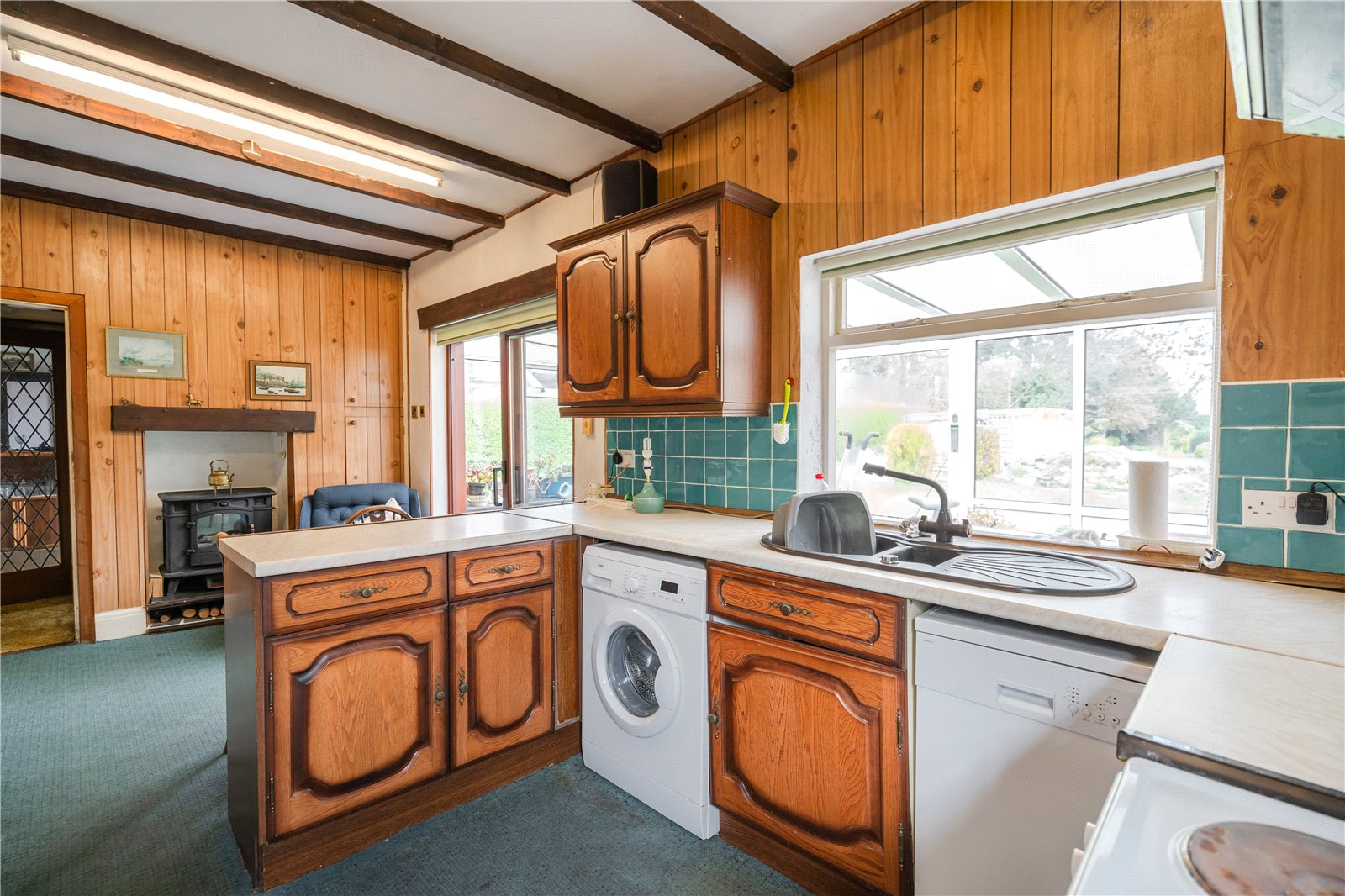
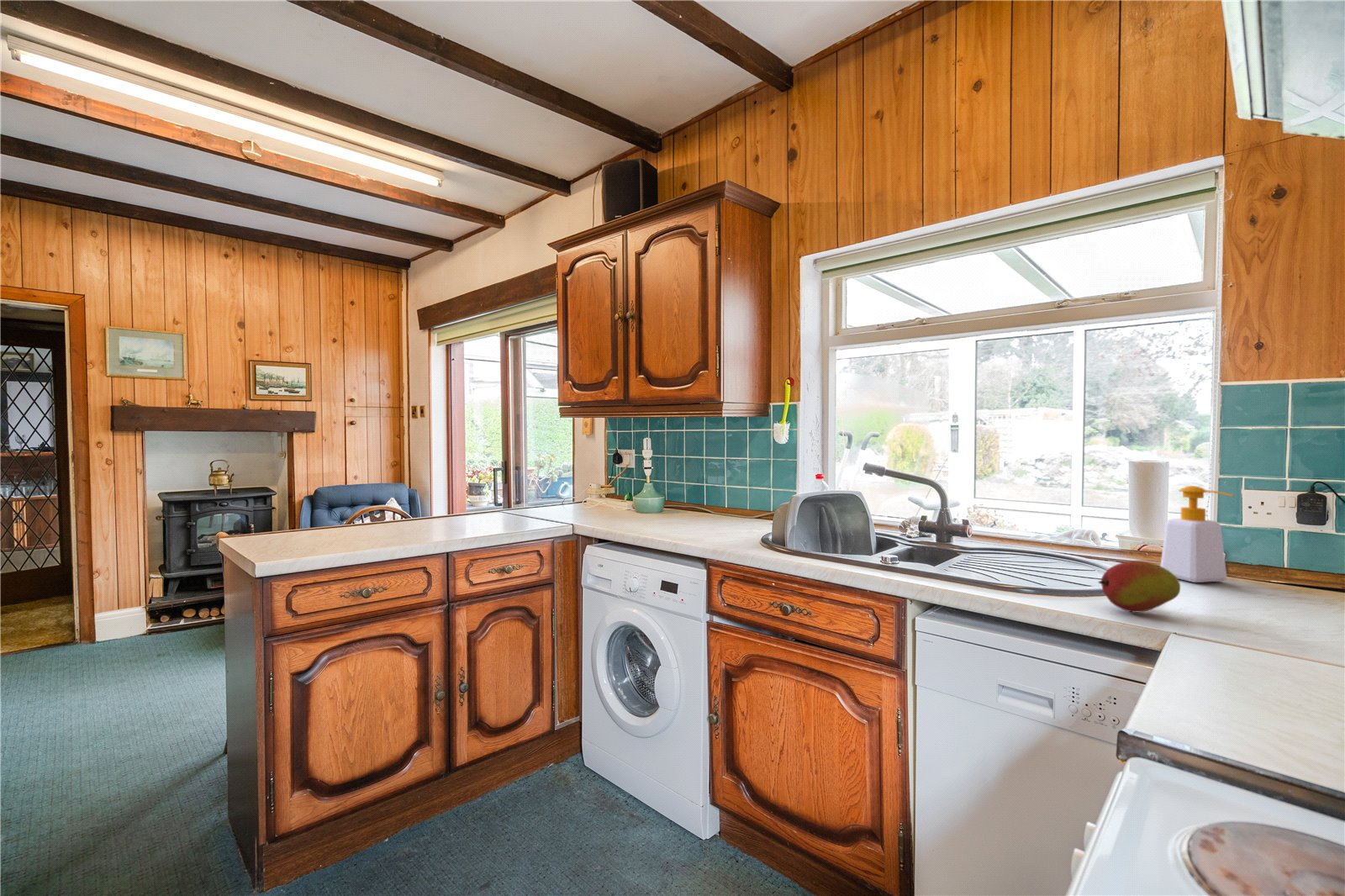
+ soap bottle [1159,485,1236,583]
+ fruit [1097,560,1181,614]
